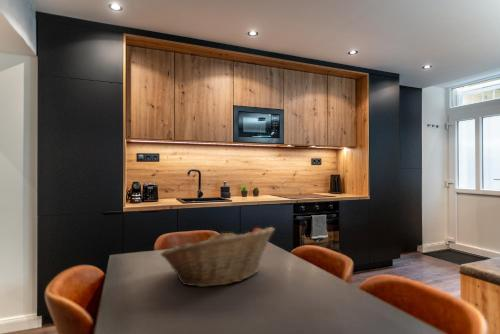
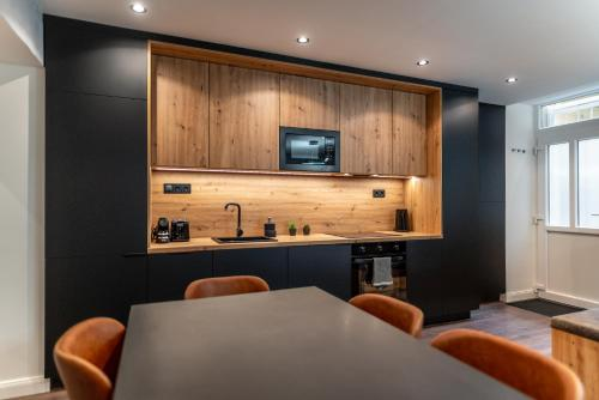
- fruit basket [160,226,276,288]
